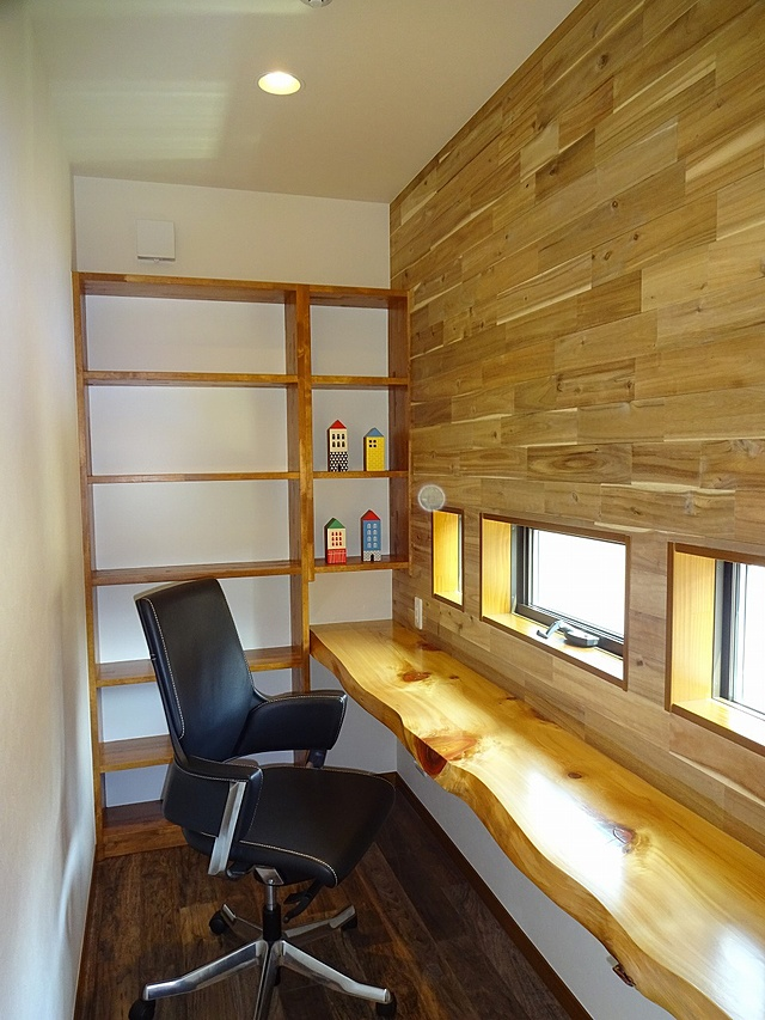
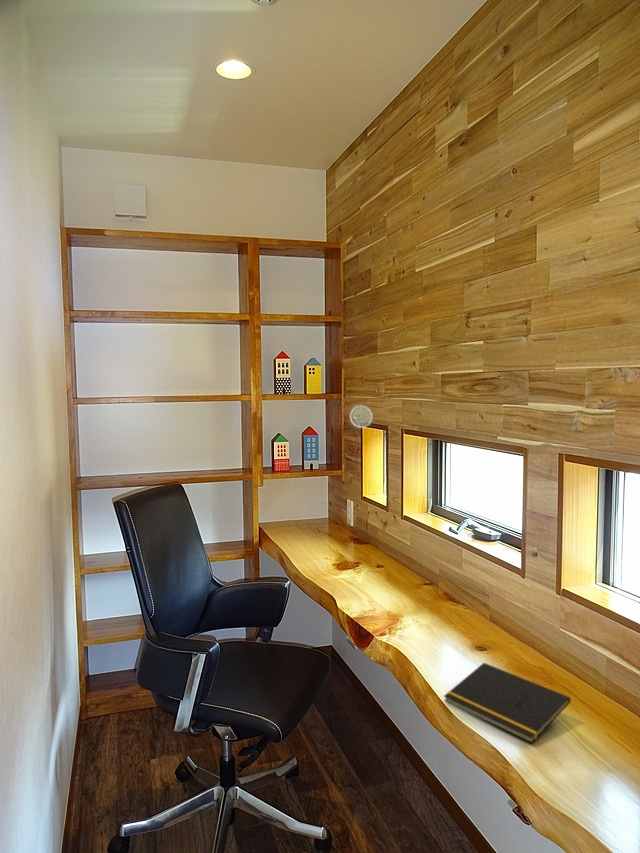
+ notepad [443,662,572,744]
